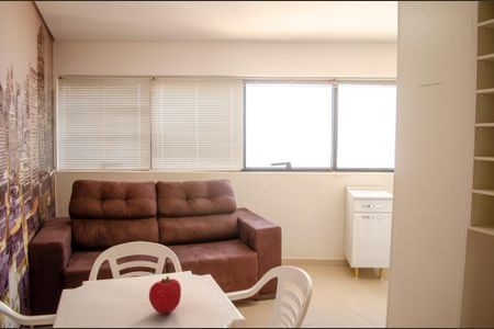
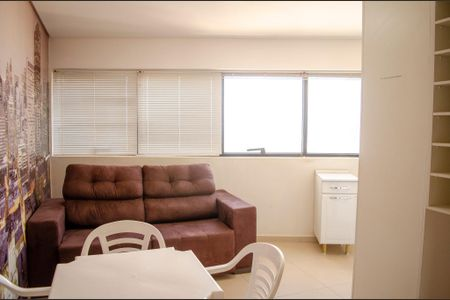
- fruit [148,275,182,314]
